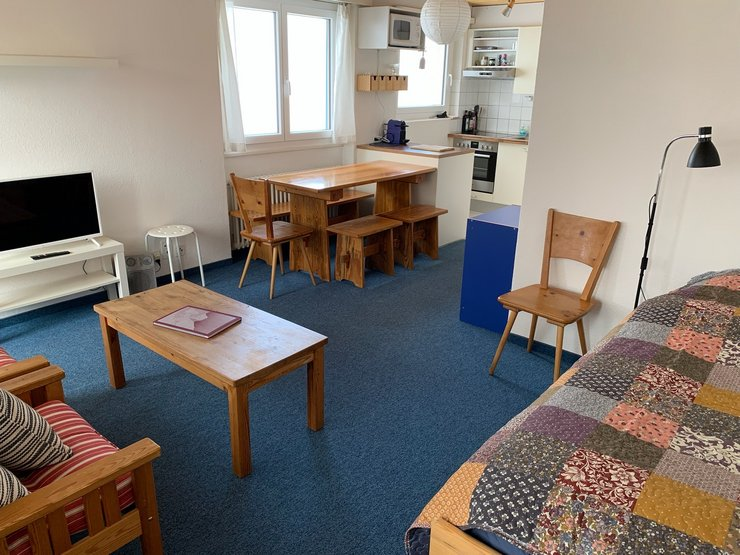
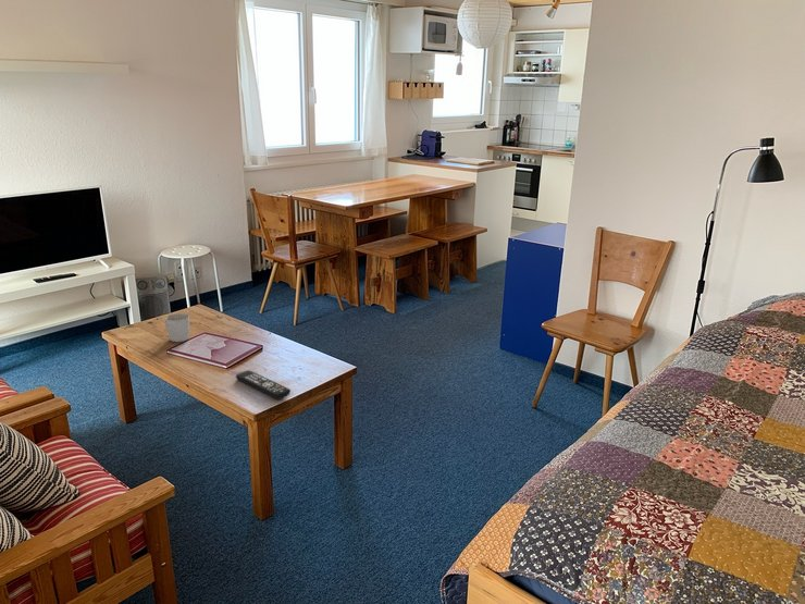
+ remote control [235,370,292,400]
+ mug [163,312,190,343]
